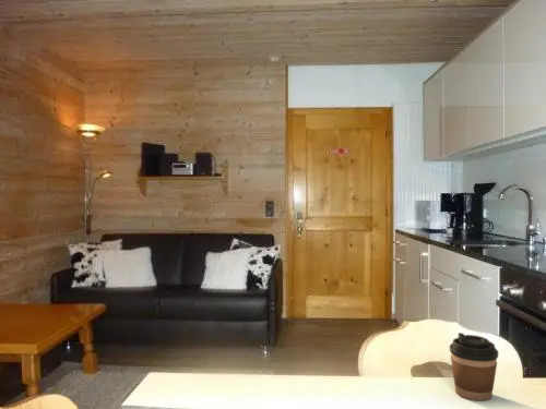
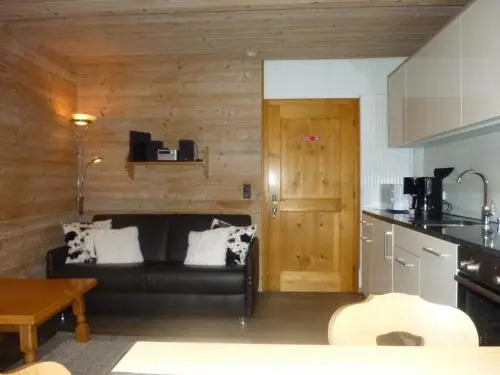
- coffee cup [449,332,500,402]
